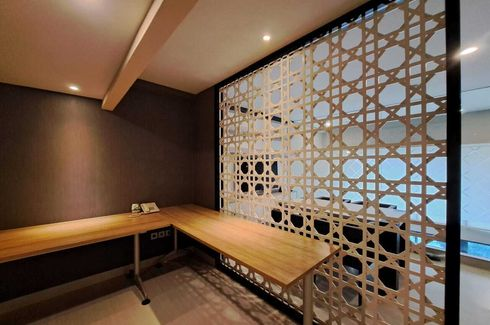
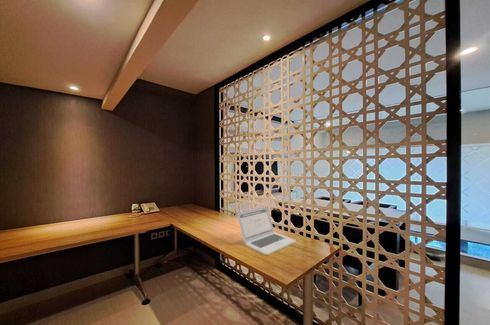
+ laptop [236,206,297,255]
